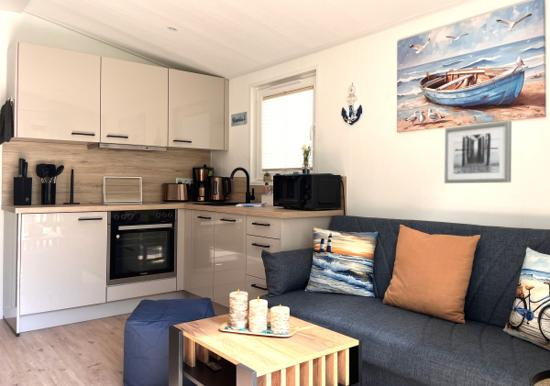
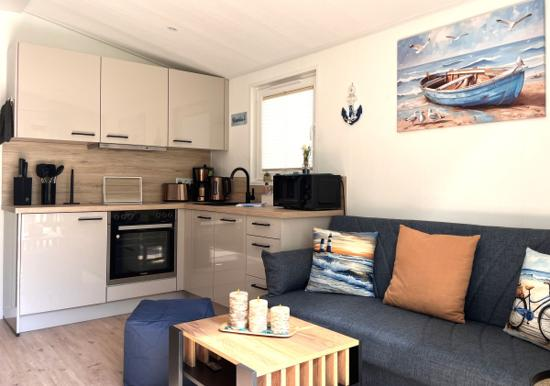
- wall art [443,120,512,184]
